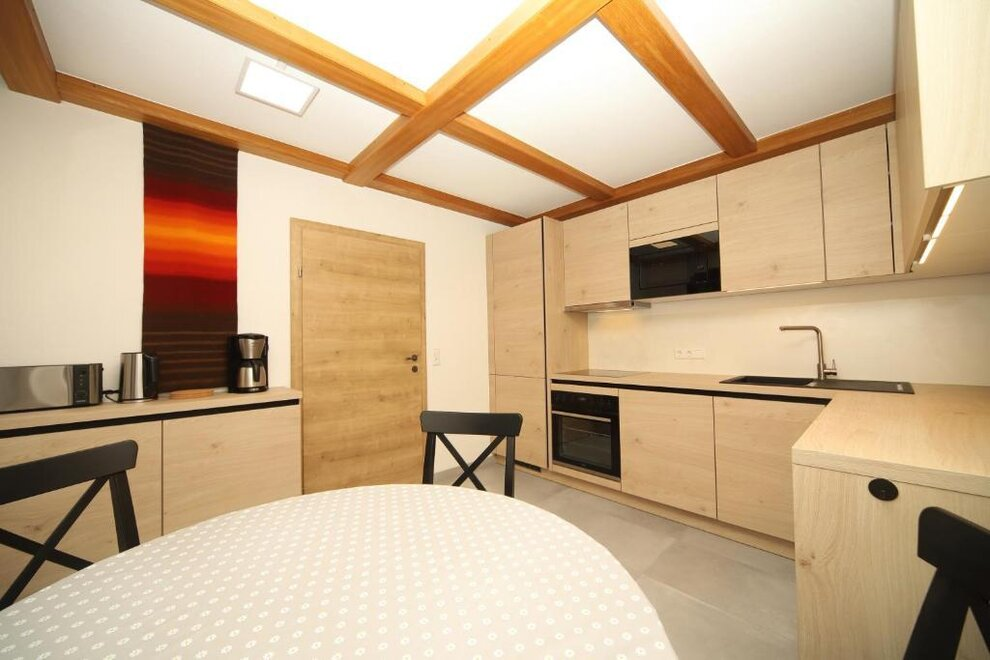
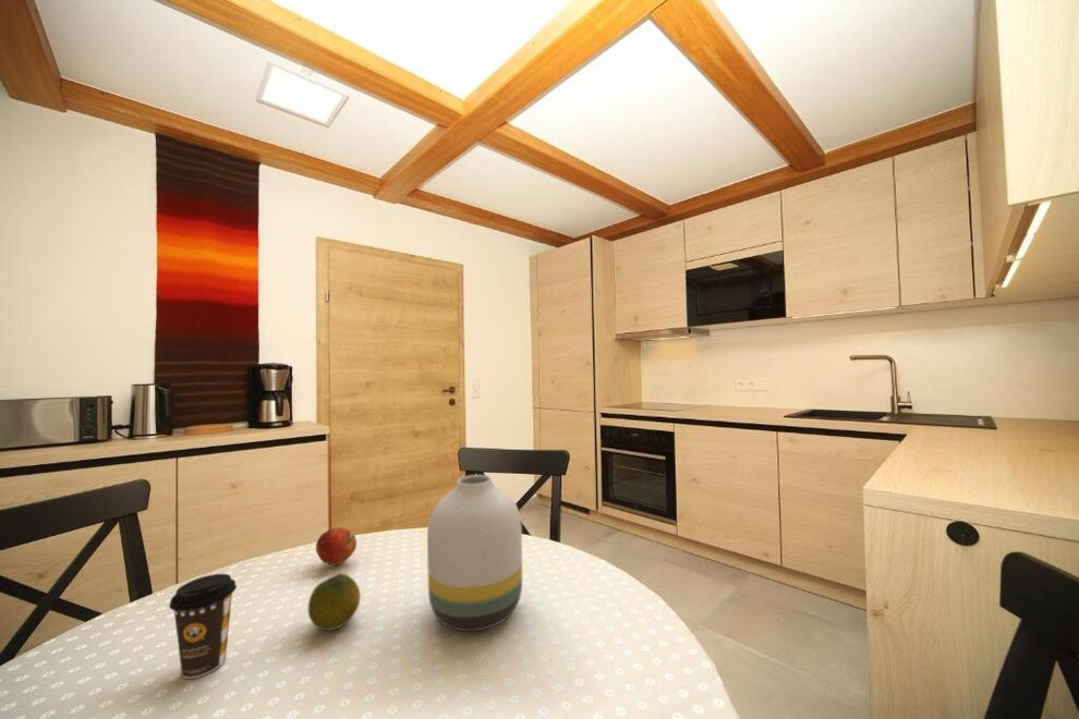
+ fruit [307,573,362,632]
+ coffee cup [168,573,238,680]
+ fruit [315,526,357,565]
+ vase [426,474,523,632]
